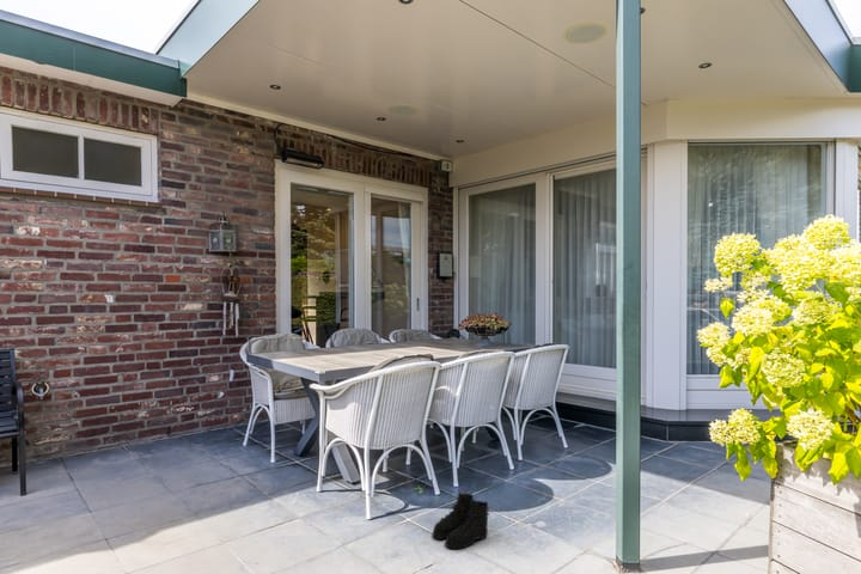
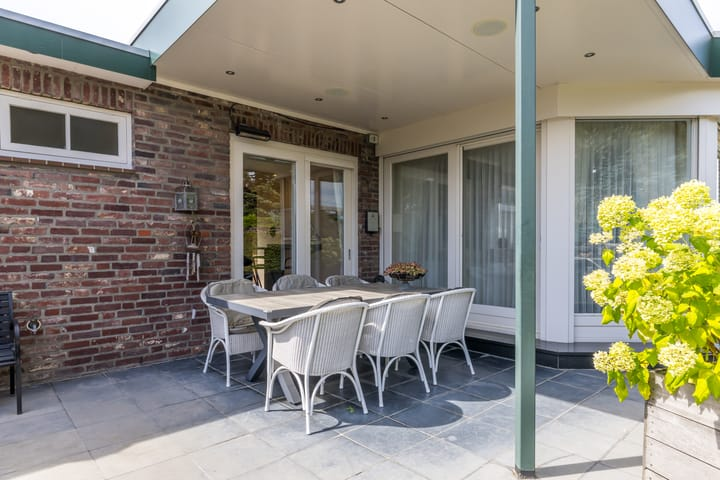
- boots [432,490,490,550]
